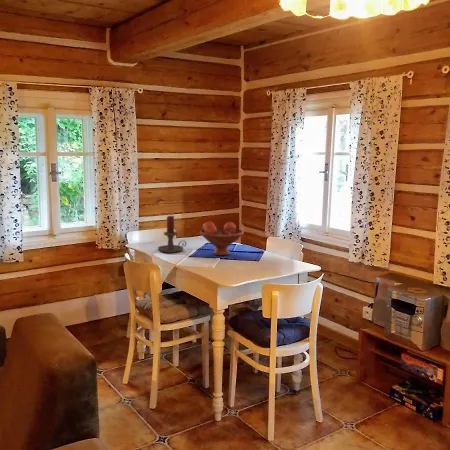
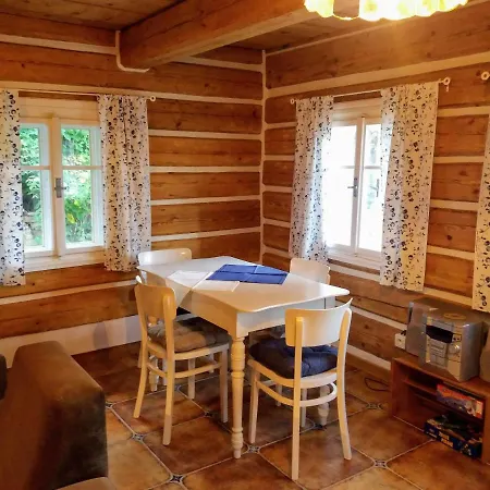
- candle holder [157,215,187,254]
- fruit bowl [199,220,245,256]
